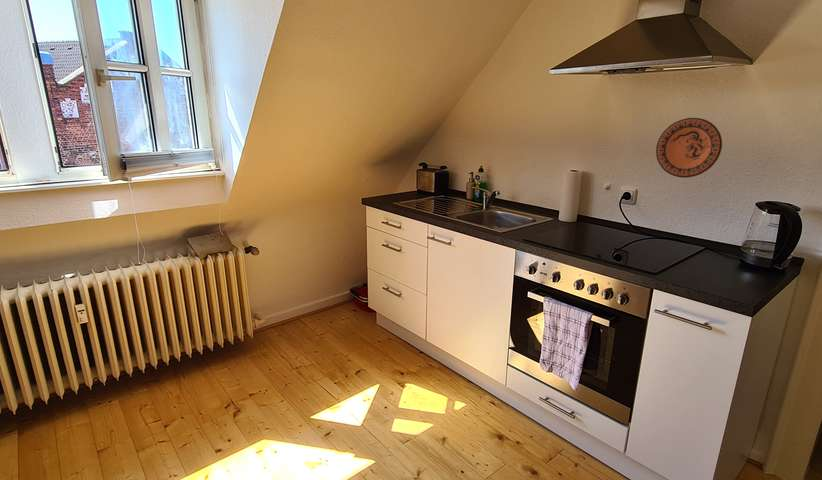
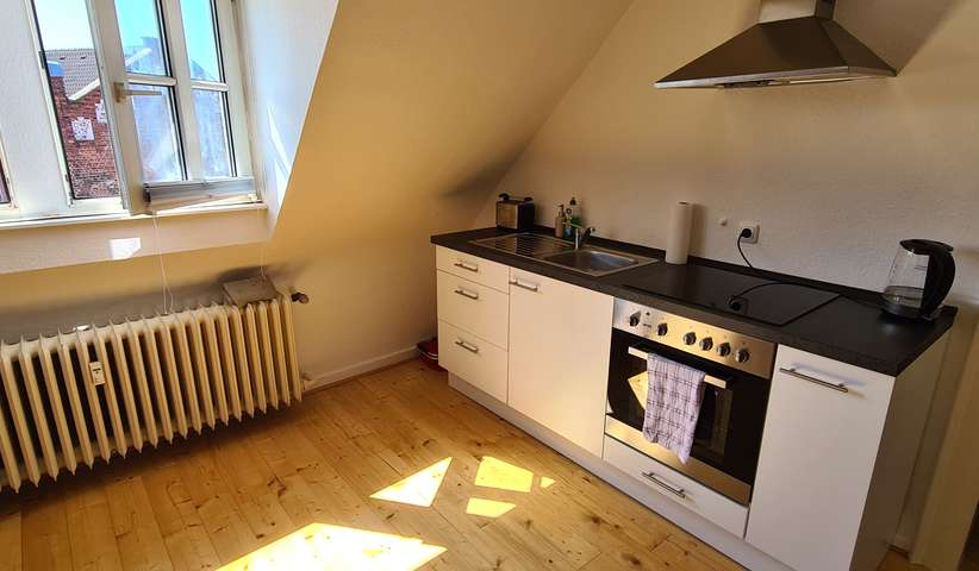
- decorative plate [655,117,723,179]
